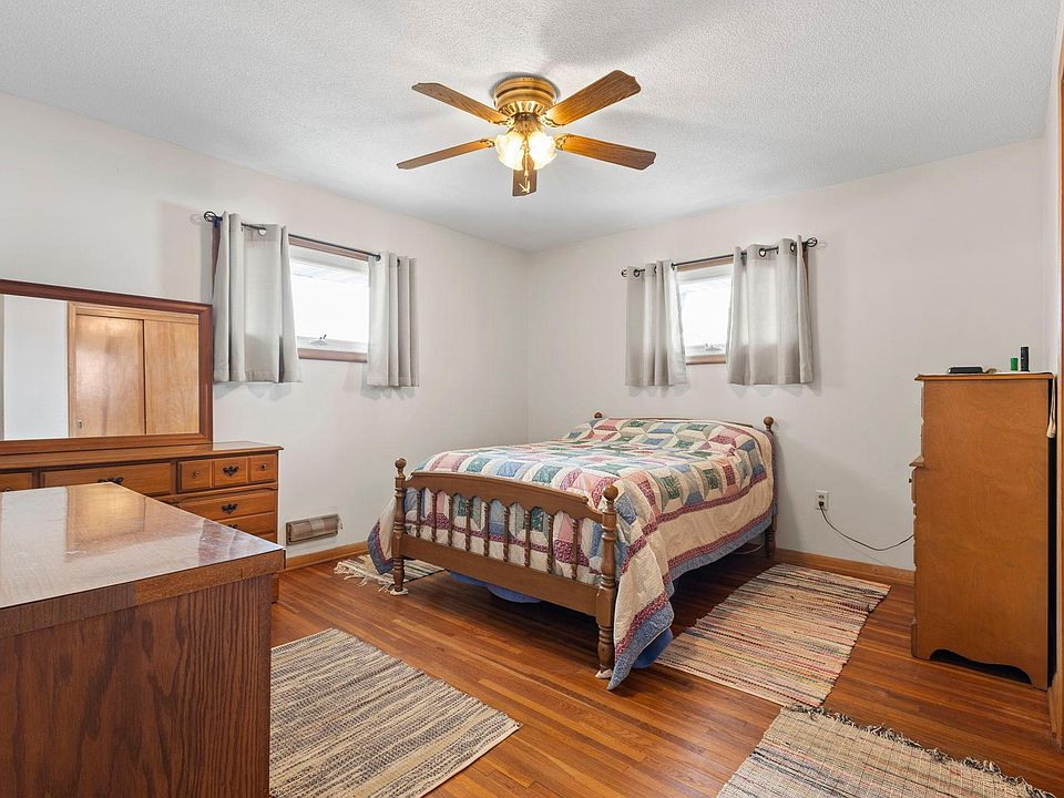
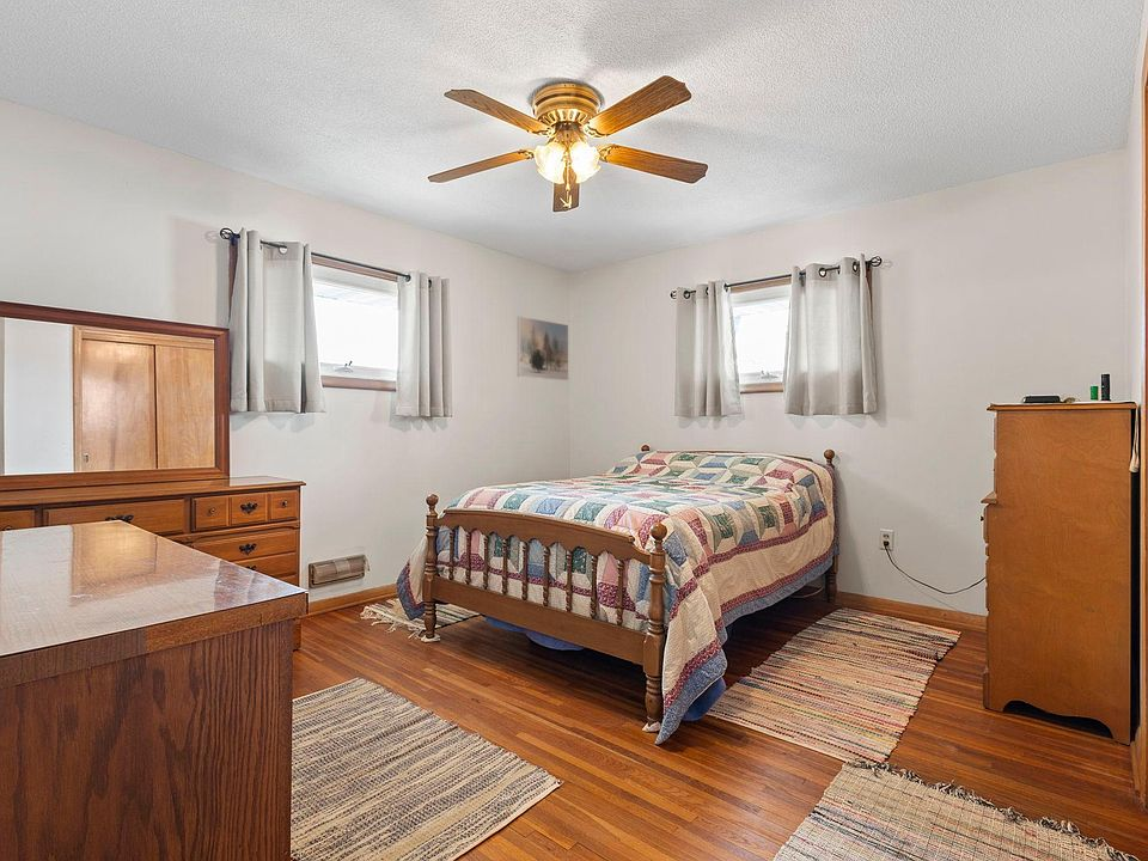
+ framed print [515,316,569,381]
